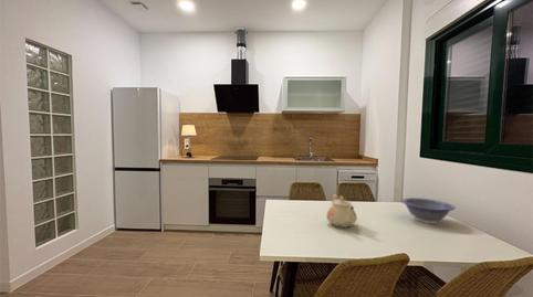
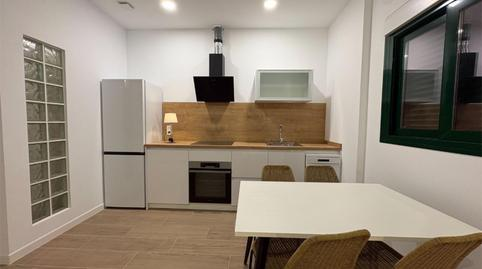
- teapot [325,193,358,229]
- decorative bowl [400,197,456,224]
